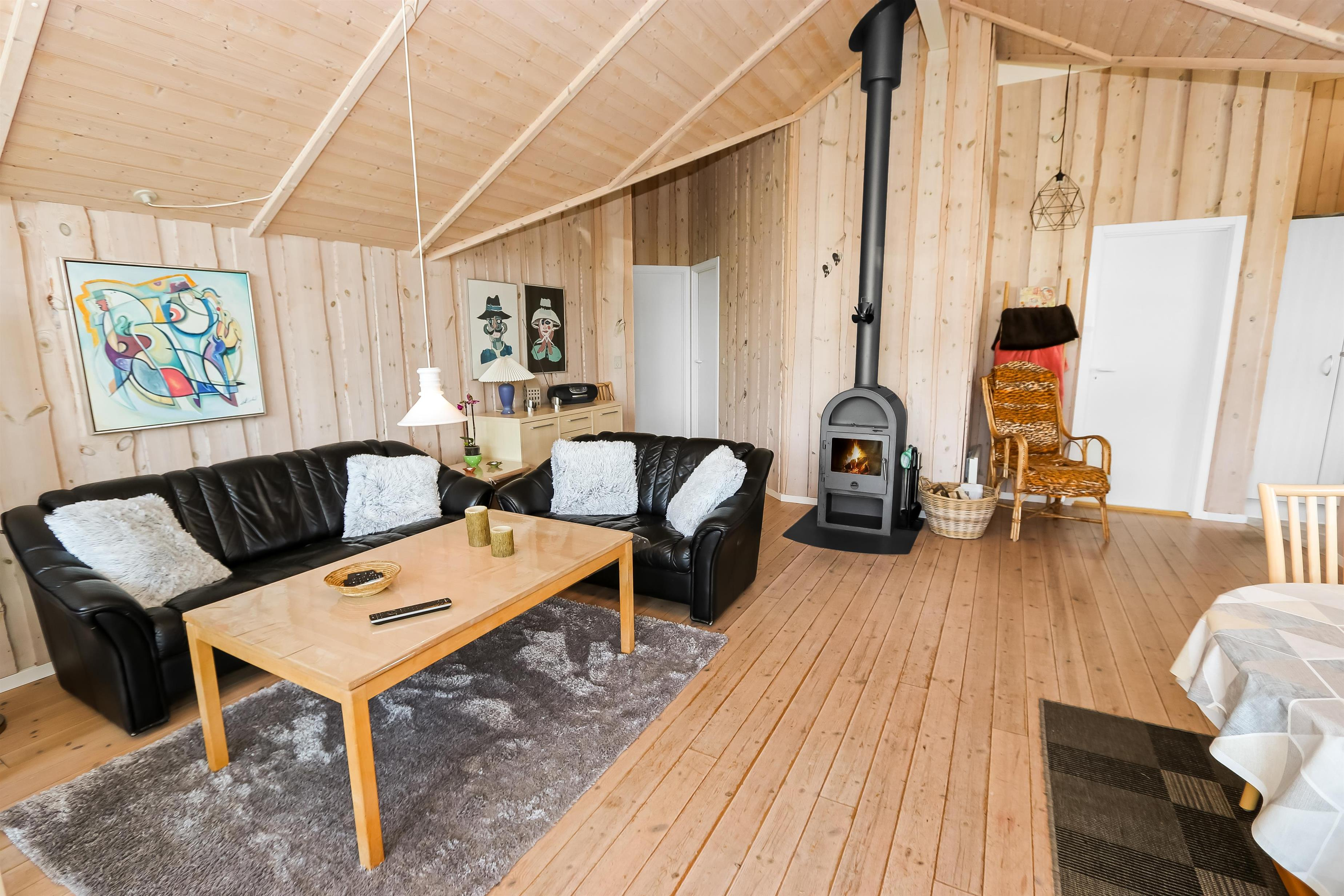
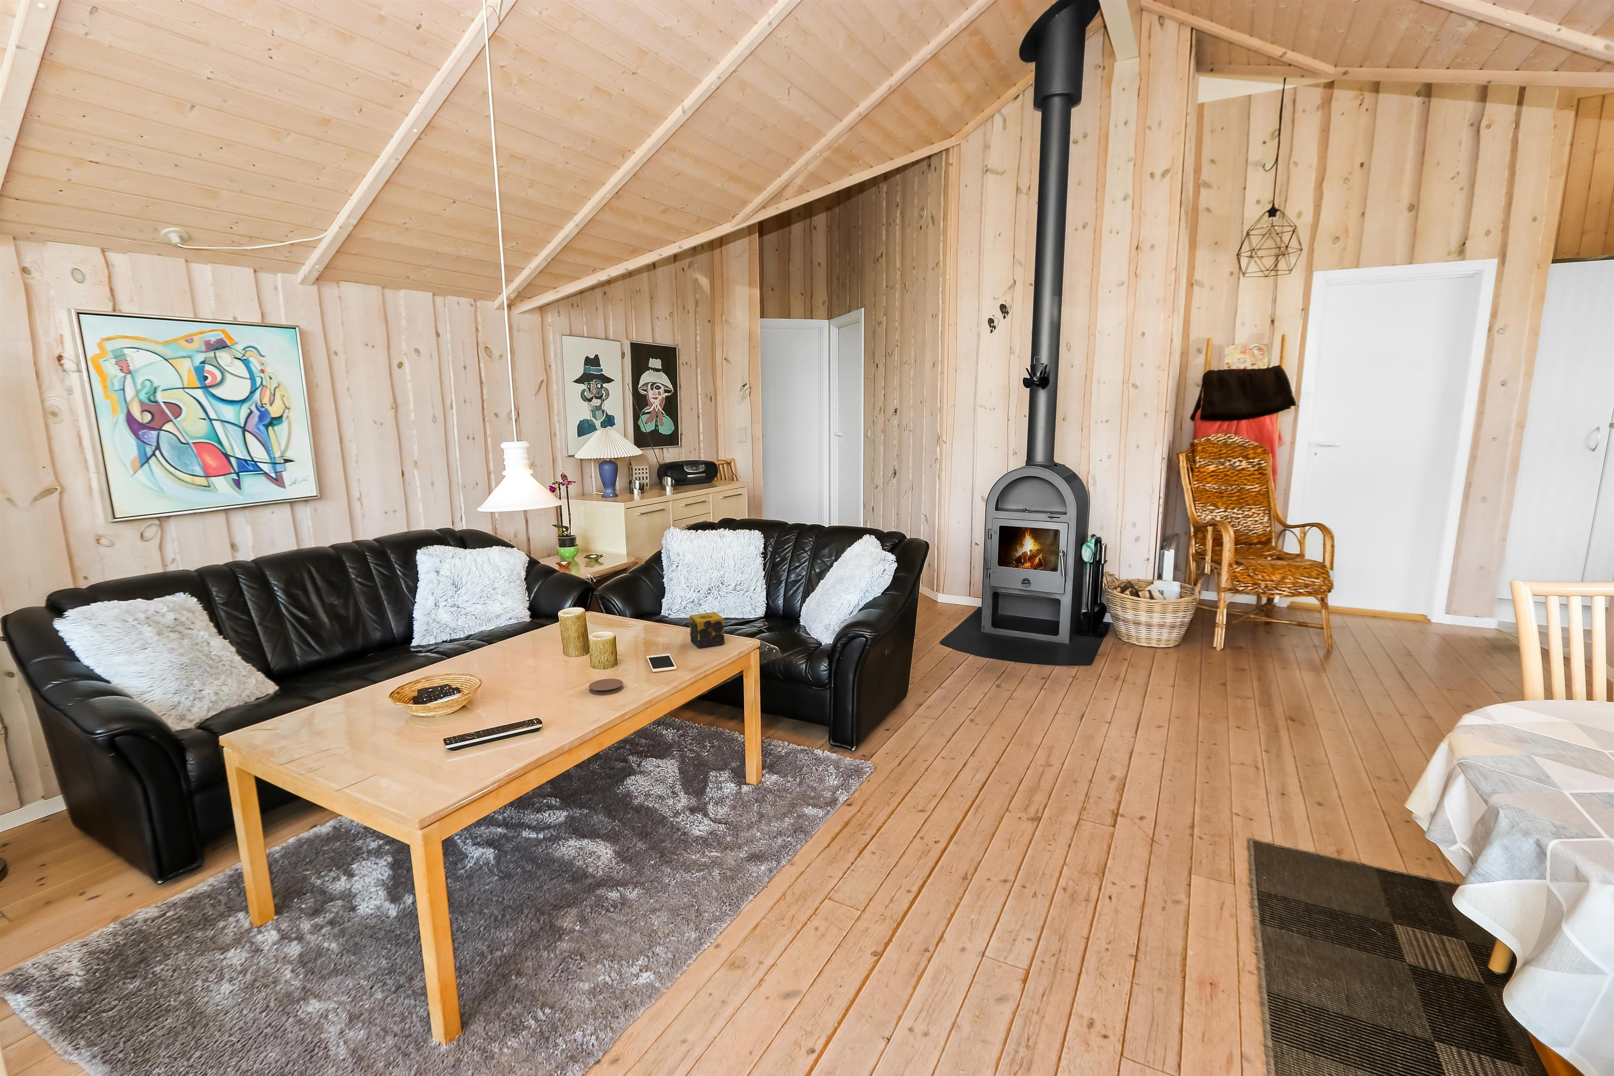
+ cell phone [646,653,677,672]
+ candle [689,611,725,648]
+ coaster [588,679,623,695]
